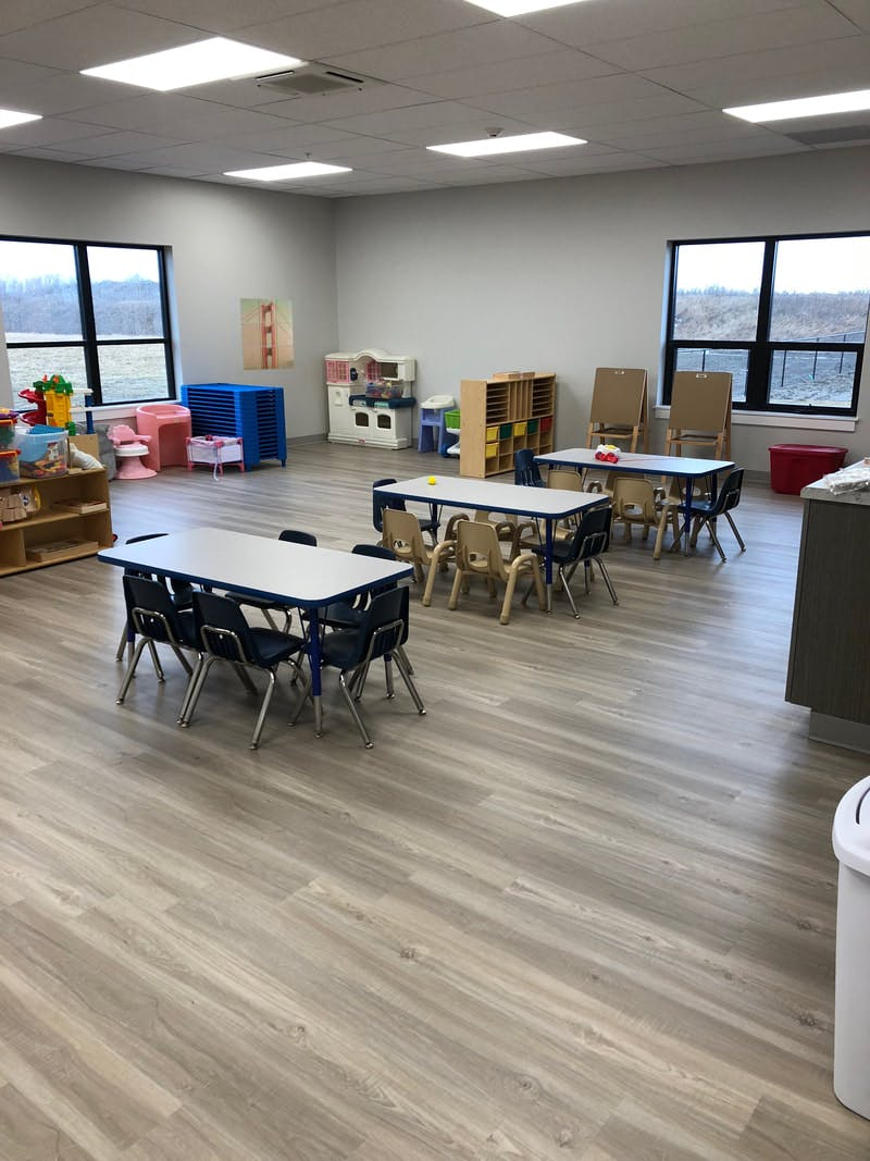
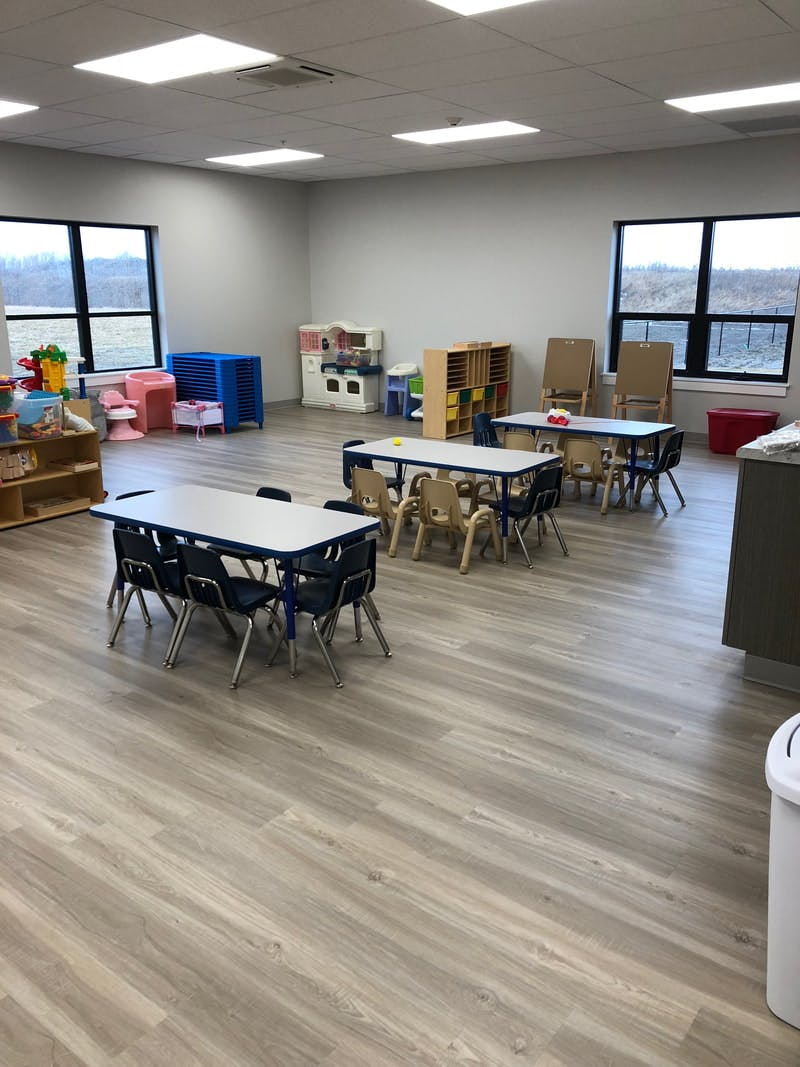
- wall art [239,297,295,371]
